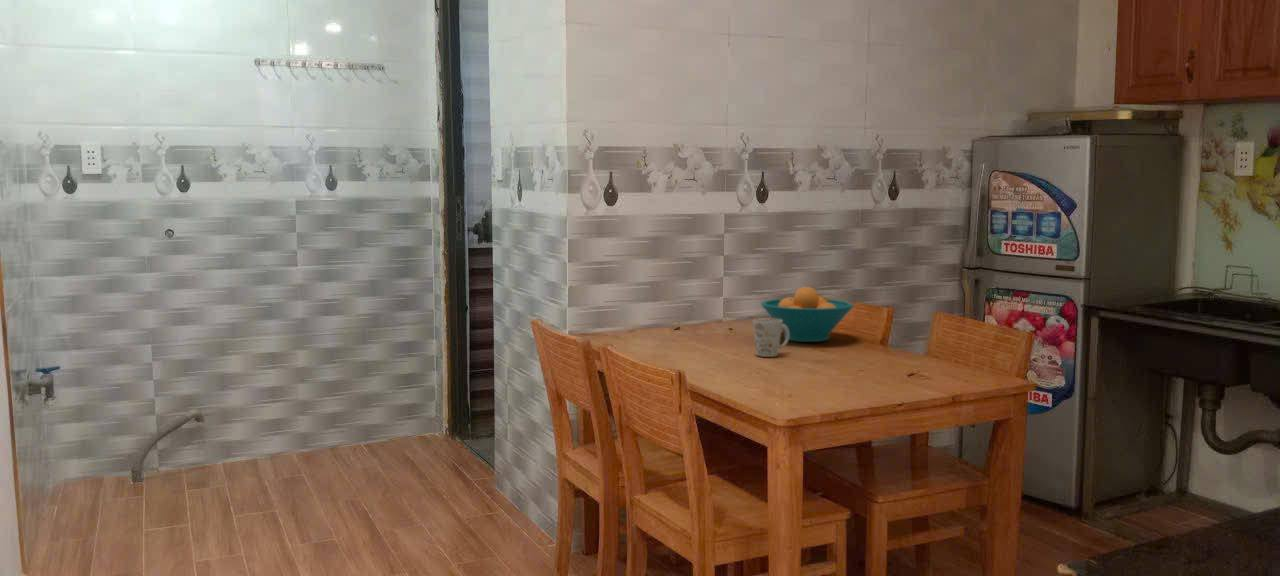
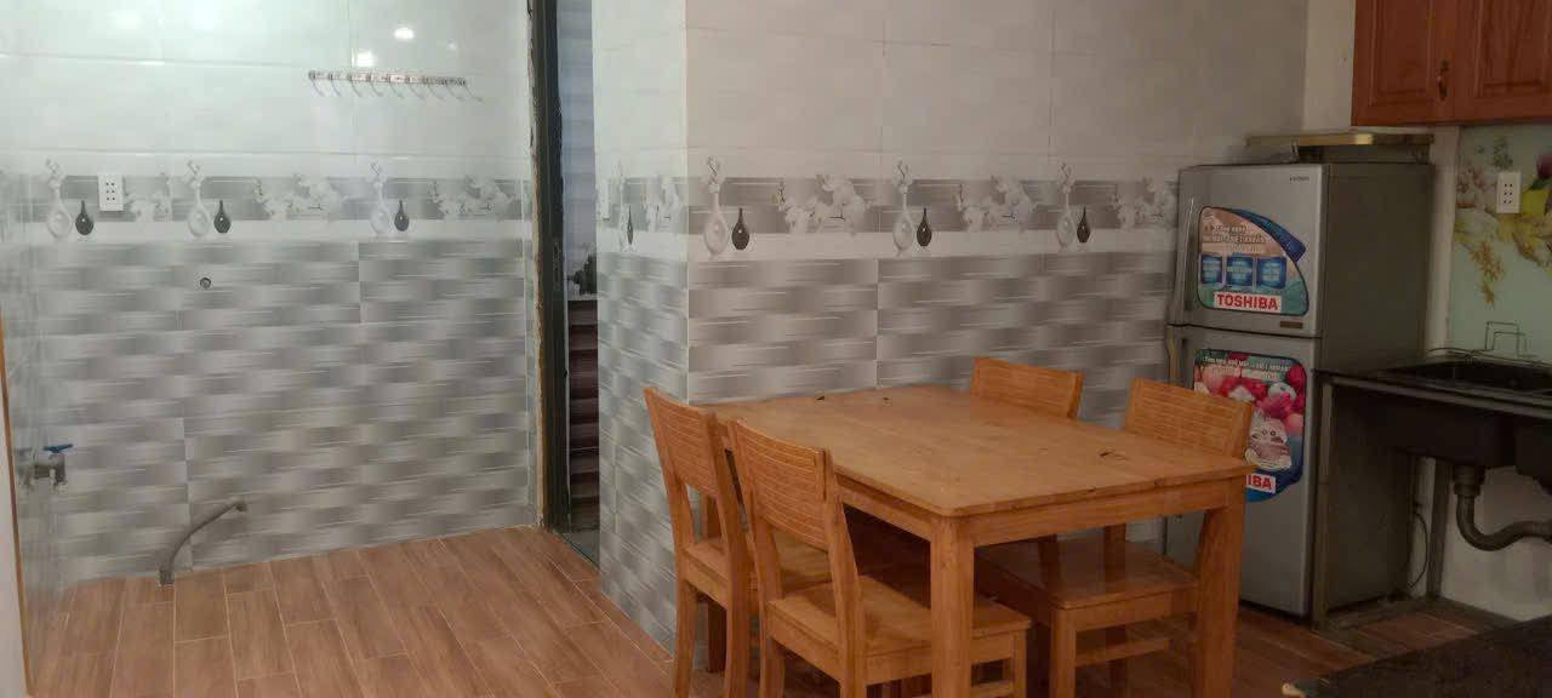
- mug [752,317,790,358]
- fruit bowl [760,286,855,343]
